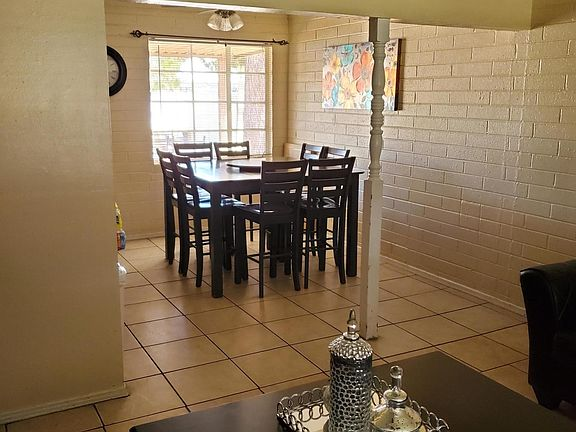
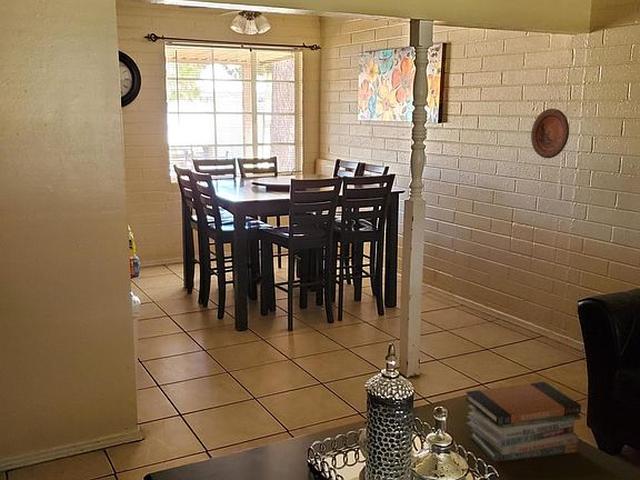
+ decorative plate [530,108,570,159]
+ book stack [464,381,582,463]
